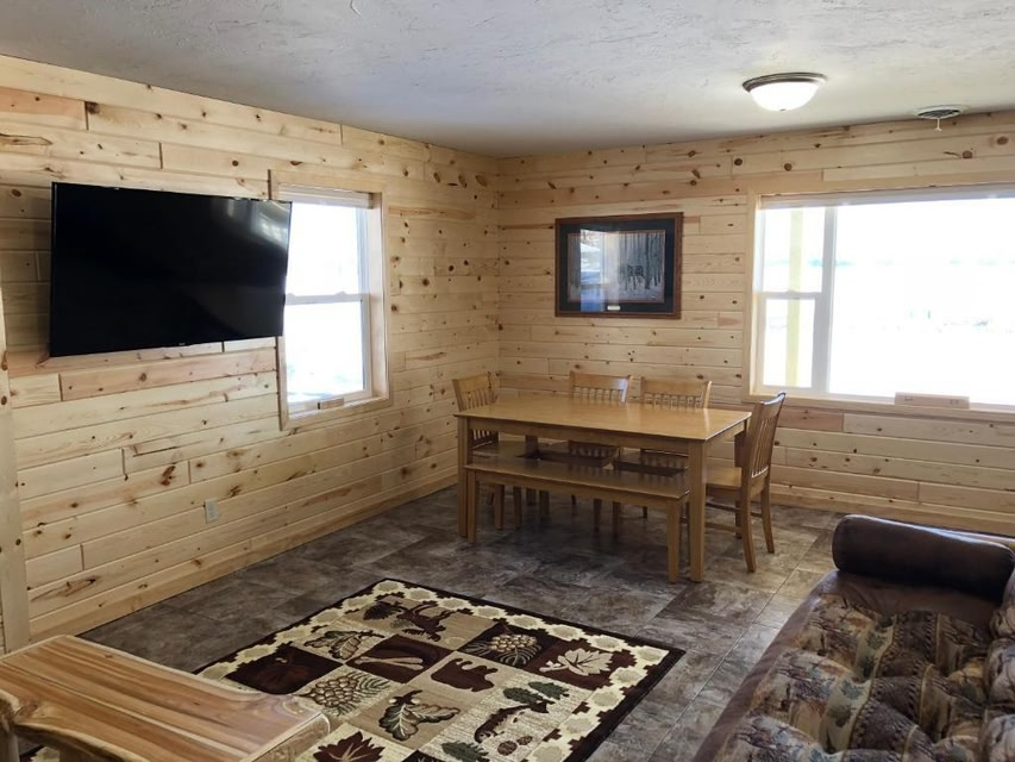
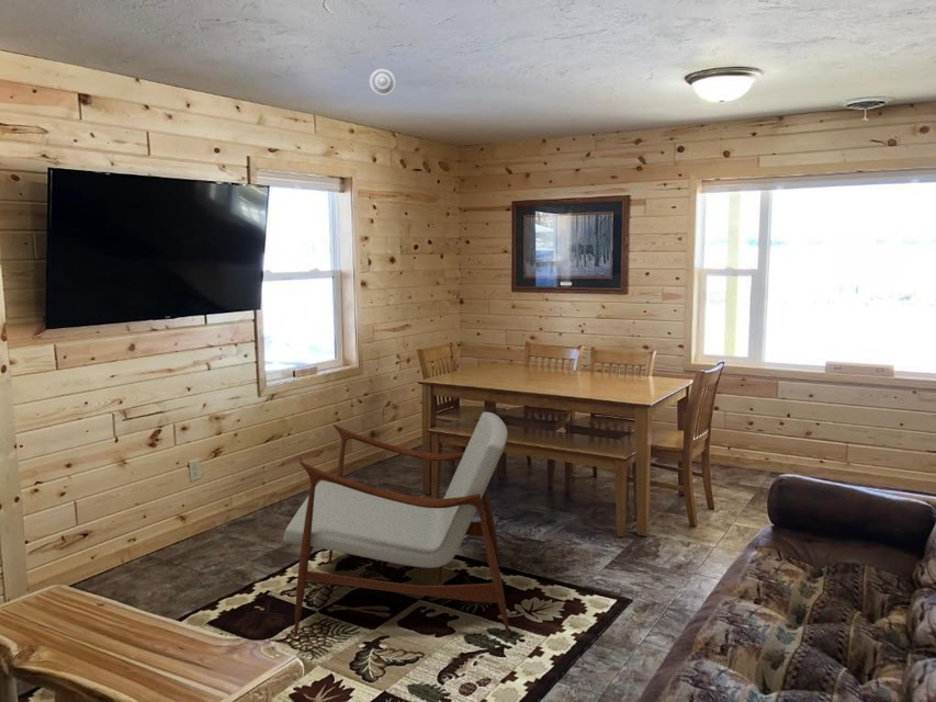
+ armchair [282,411,511,638]
+ smoke detector [369,68,397,97]
